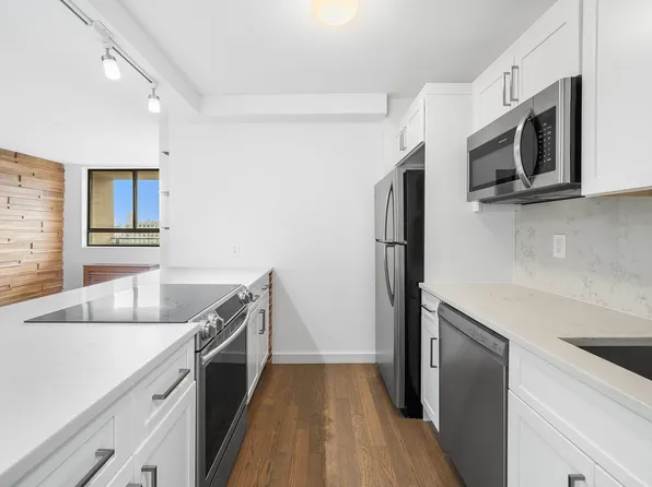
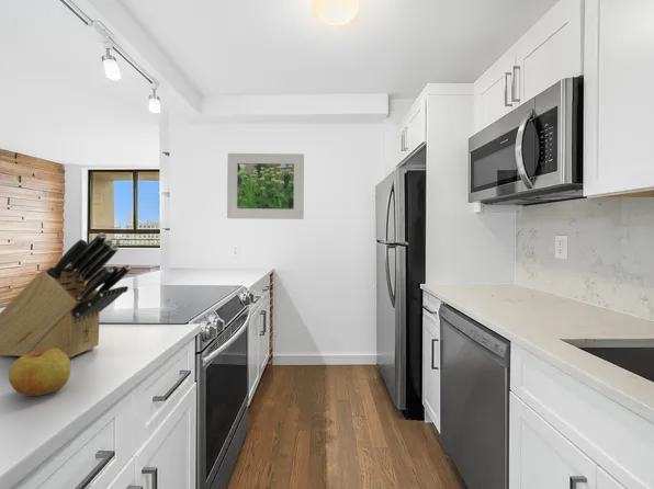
+ apple [8,349,71,397]
+ knife block [0,231,132,359]
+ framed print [226,152,305,220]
